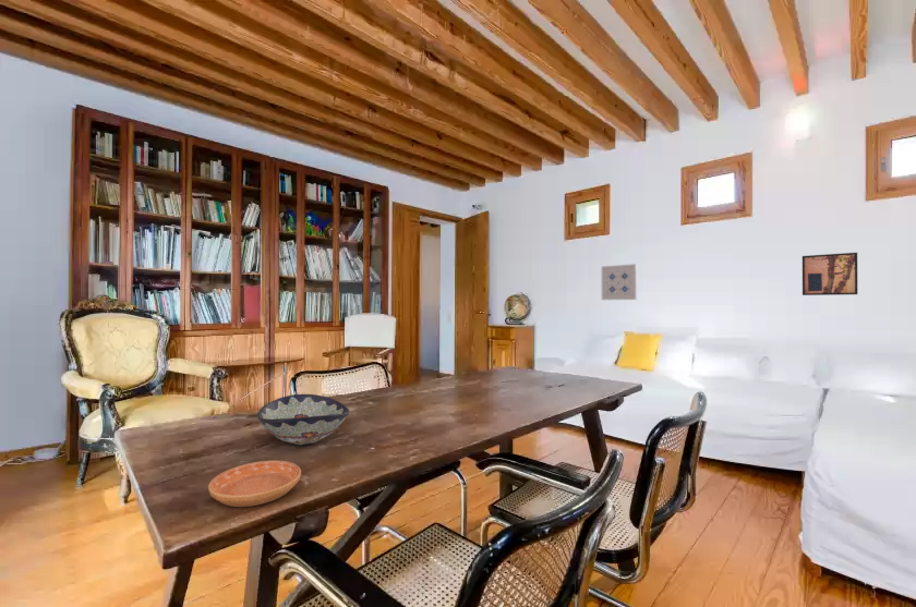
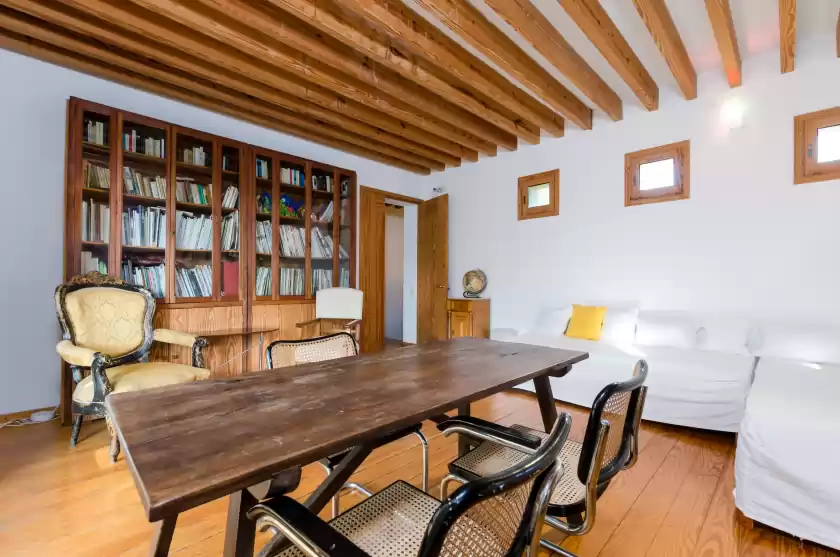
- wall art [801,252,858,296]
- decorative bowl [256,393,351,446]
- saucer [207,460,302,508]
- wall art [601,263,638,301]
